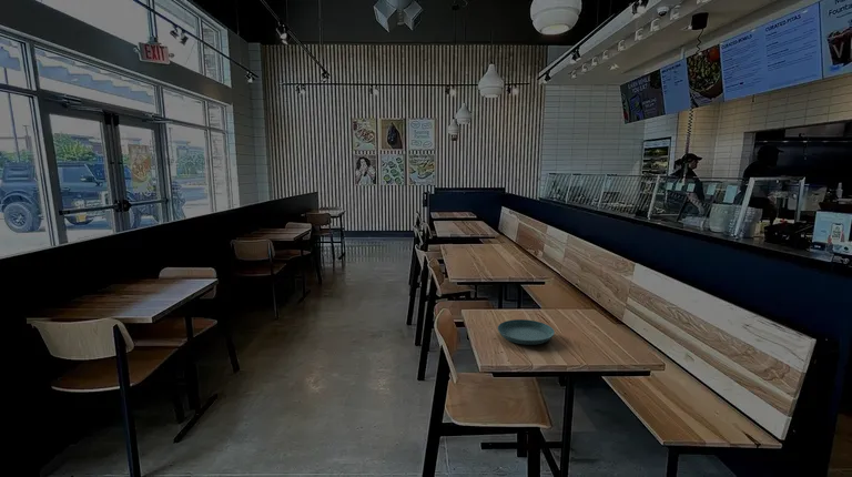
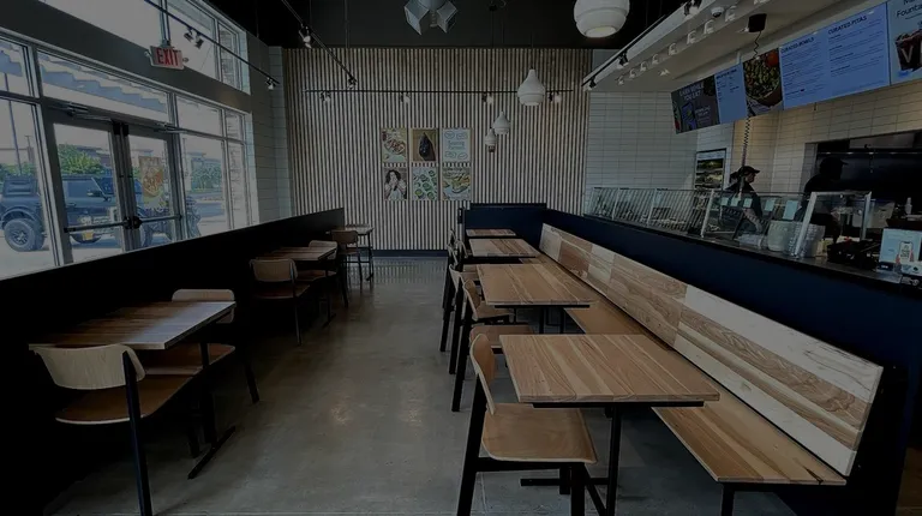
- saucer [497,318,556,346]
